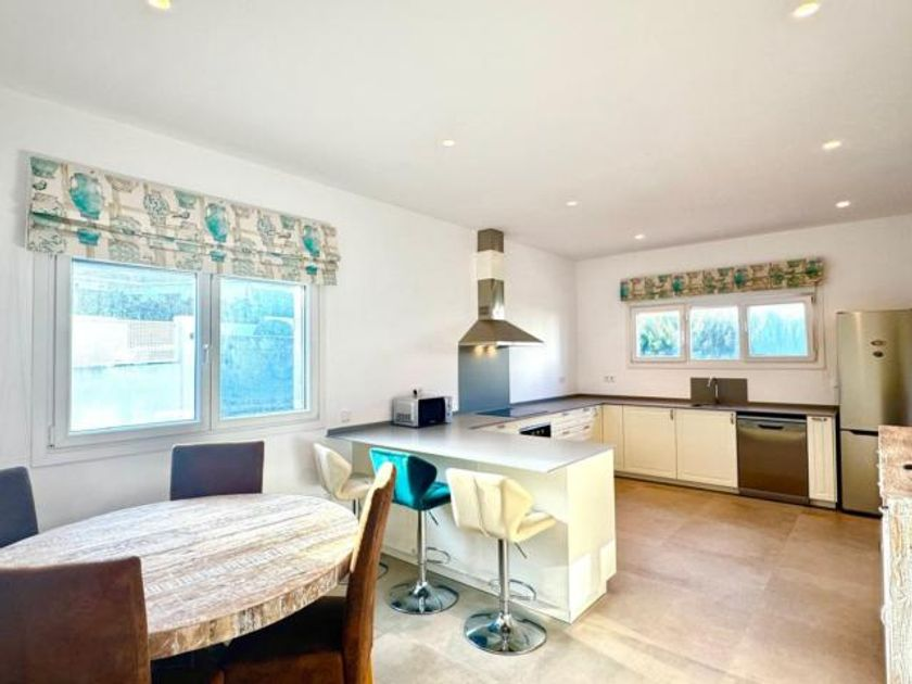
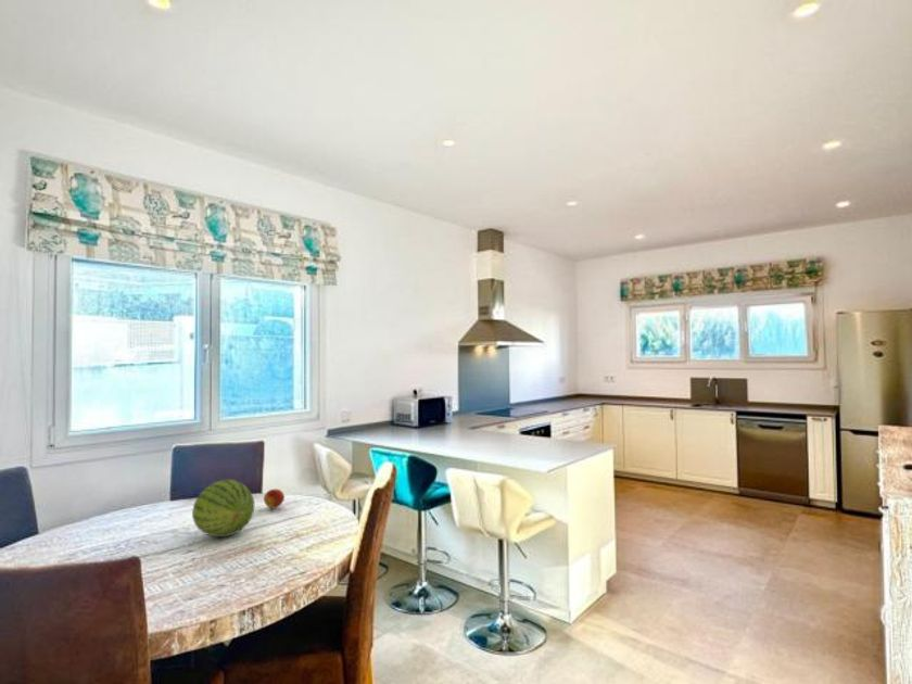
+ fruit [263,487,286,509]
+ fruit [191,479,255,537]
